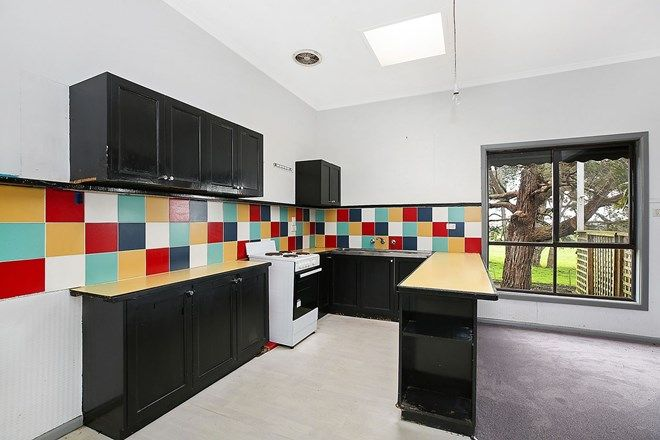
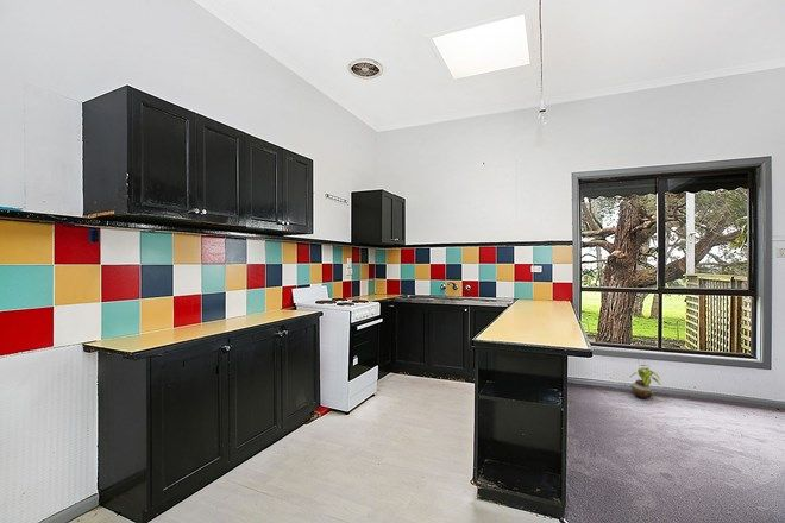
+ potted plant [629,364,661,399]
